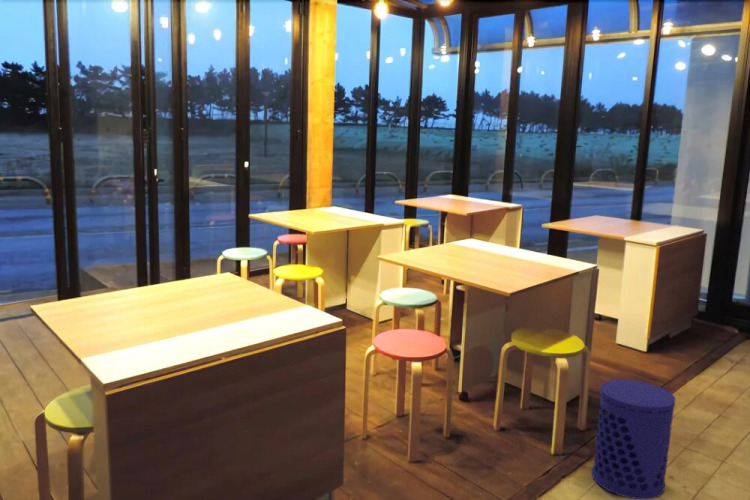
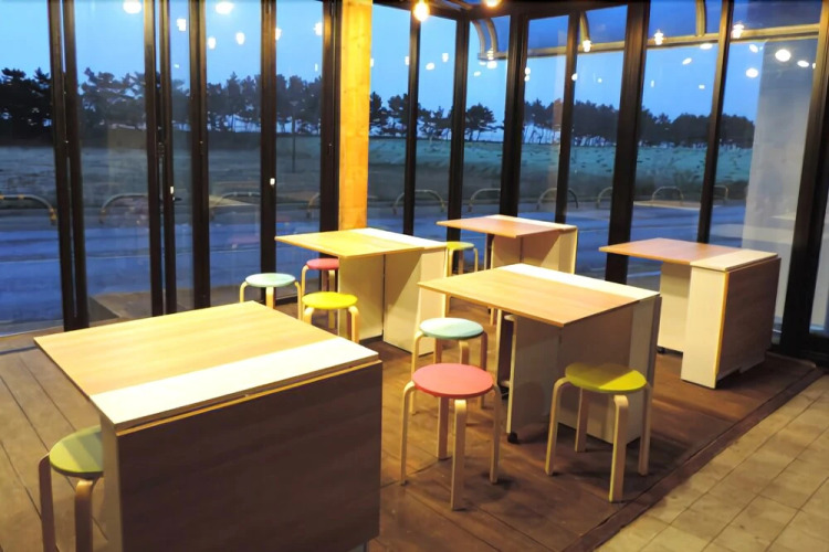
- waste bin [591,379,677,500]
